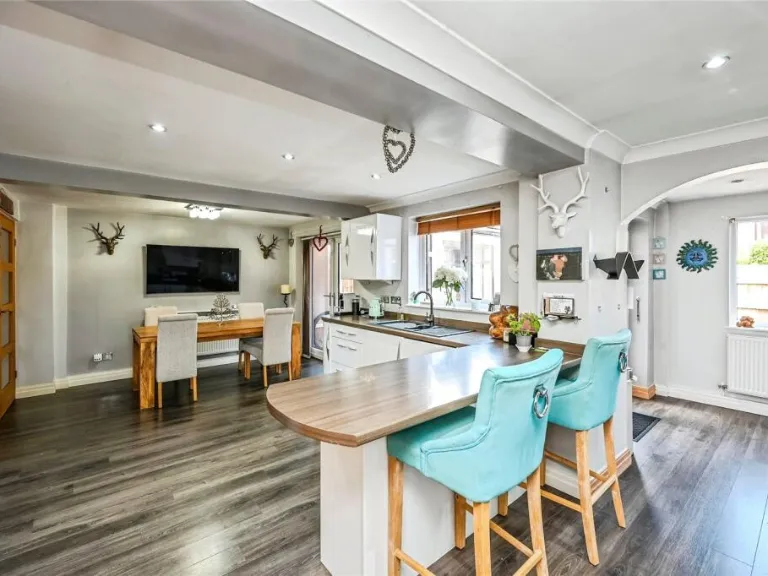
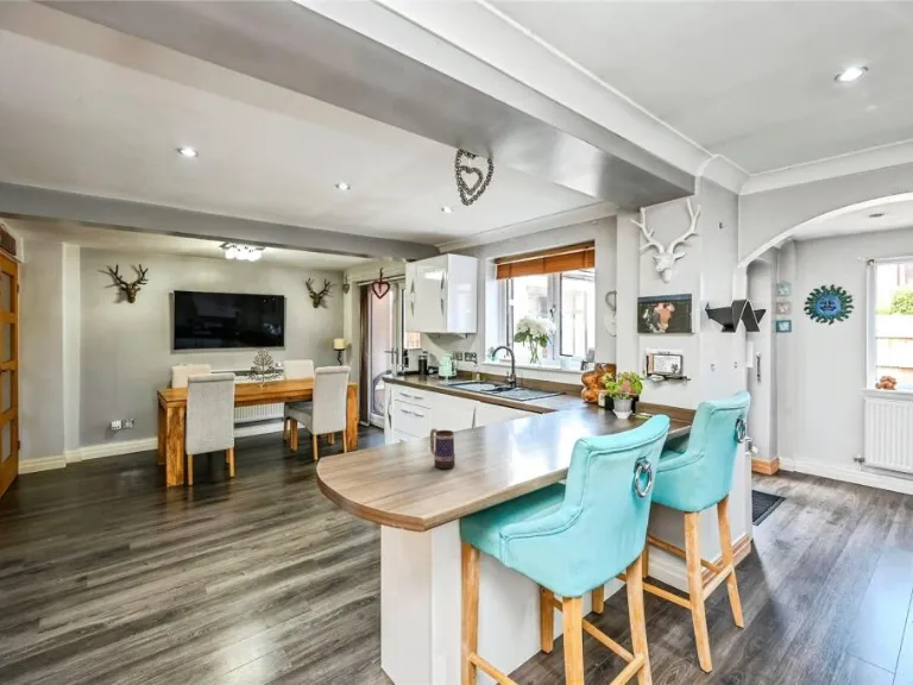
+ mug [429,427,456,470]
